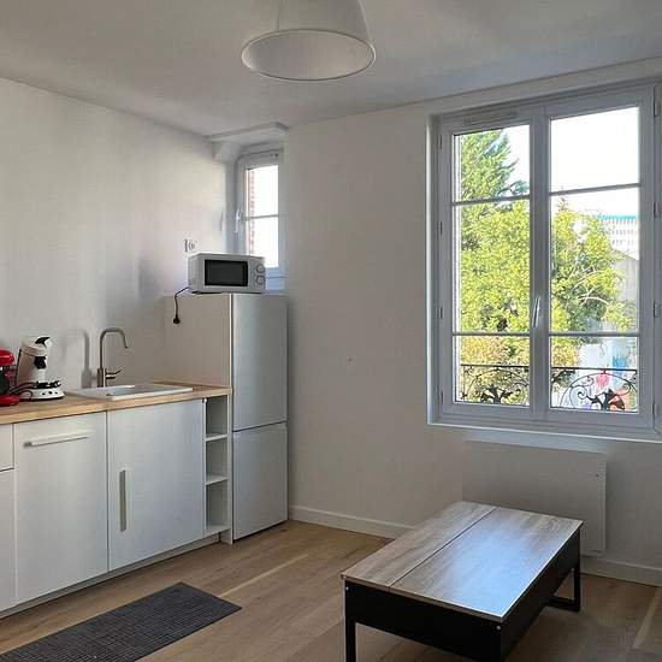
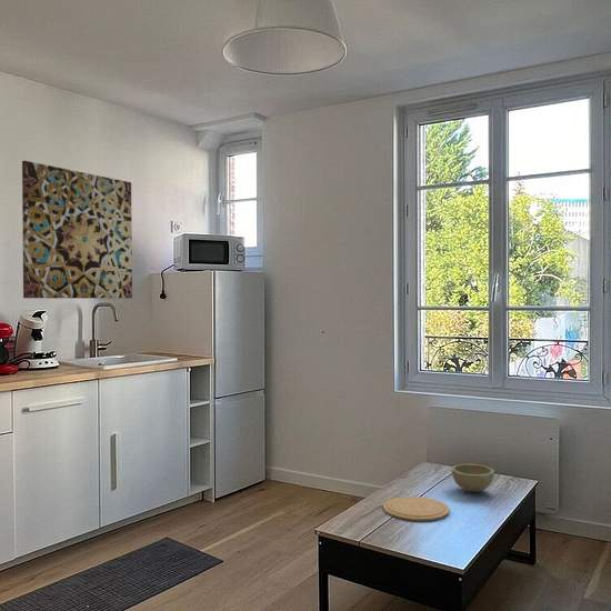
+ wall art [21,160,133,300]
+ plate [382,495,451,522]
+ bowl [451,462,495,493]
